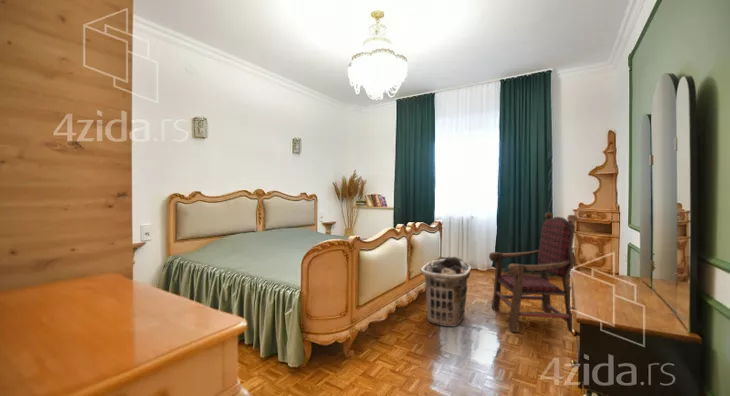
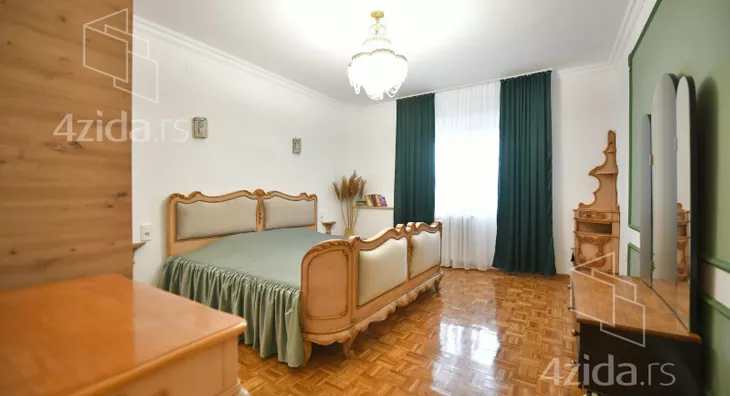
- armchair [488,212,578,334]
- clothes hamper [420,256,472,328]
